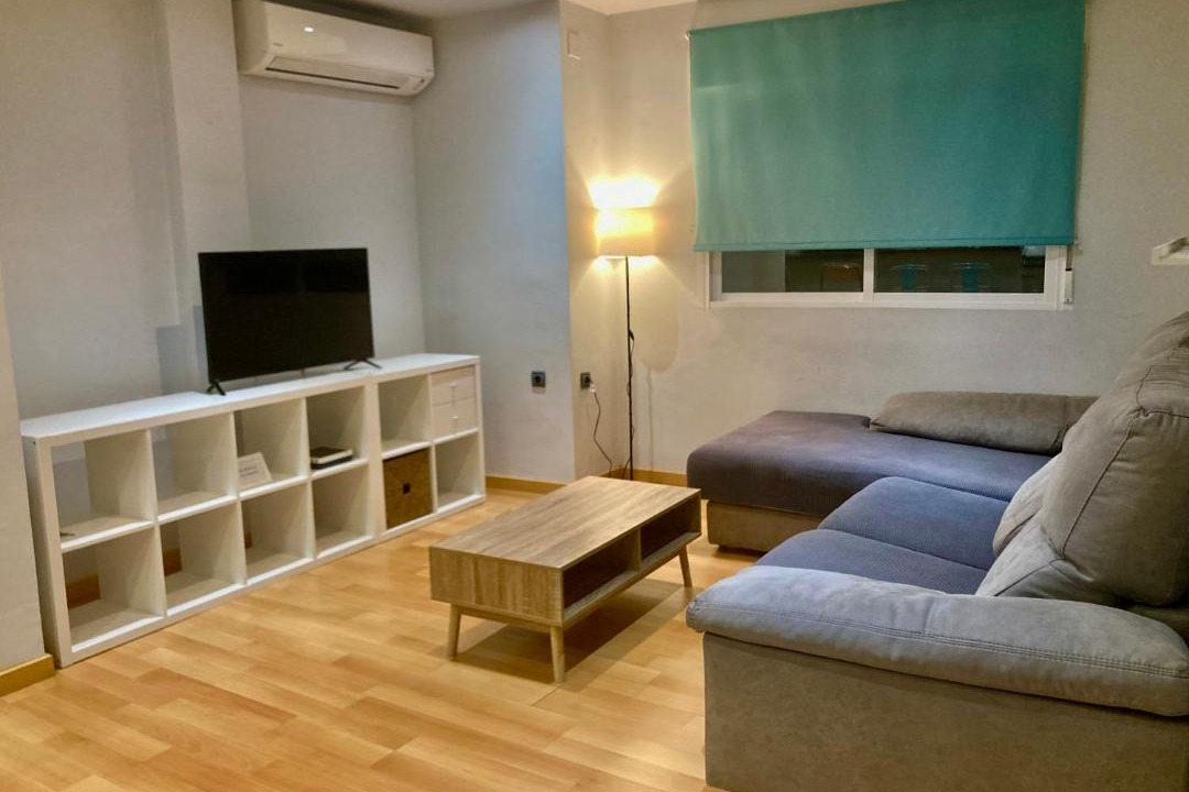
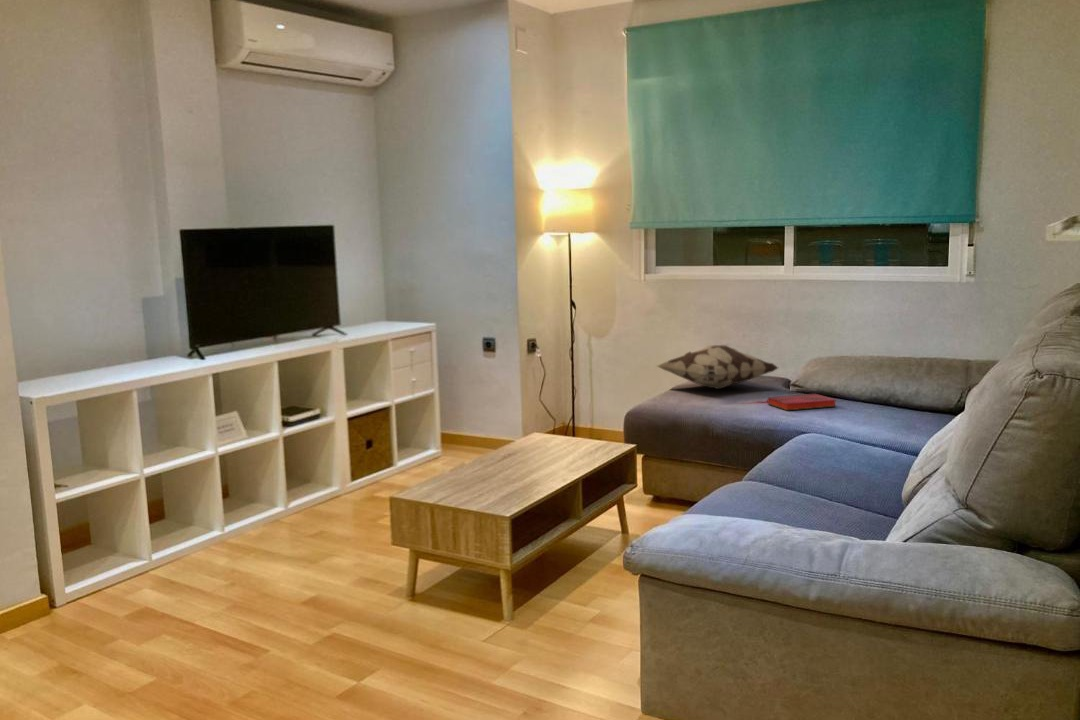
+ decorative pillow [656,344,779,390]
+ hardback book [767,392,837,411]
